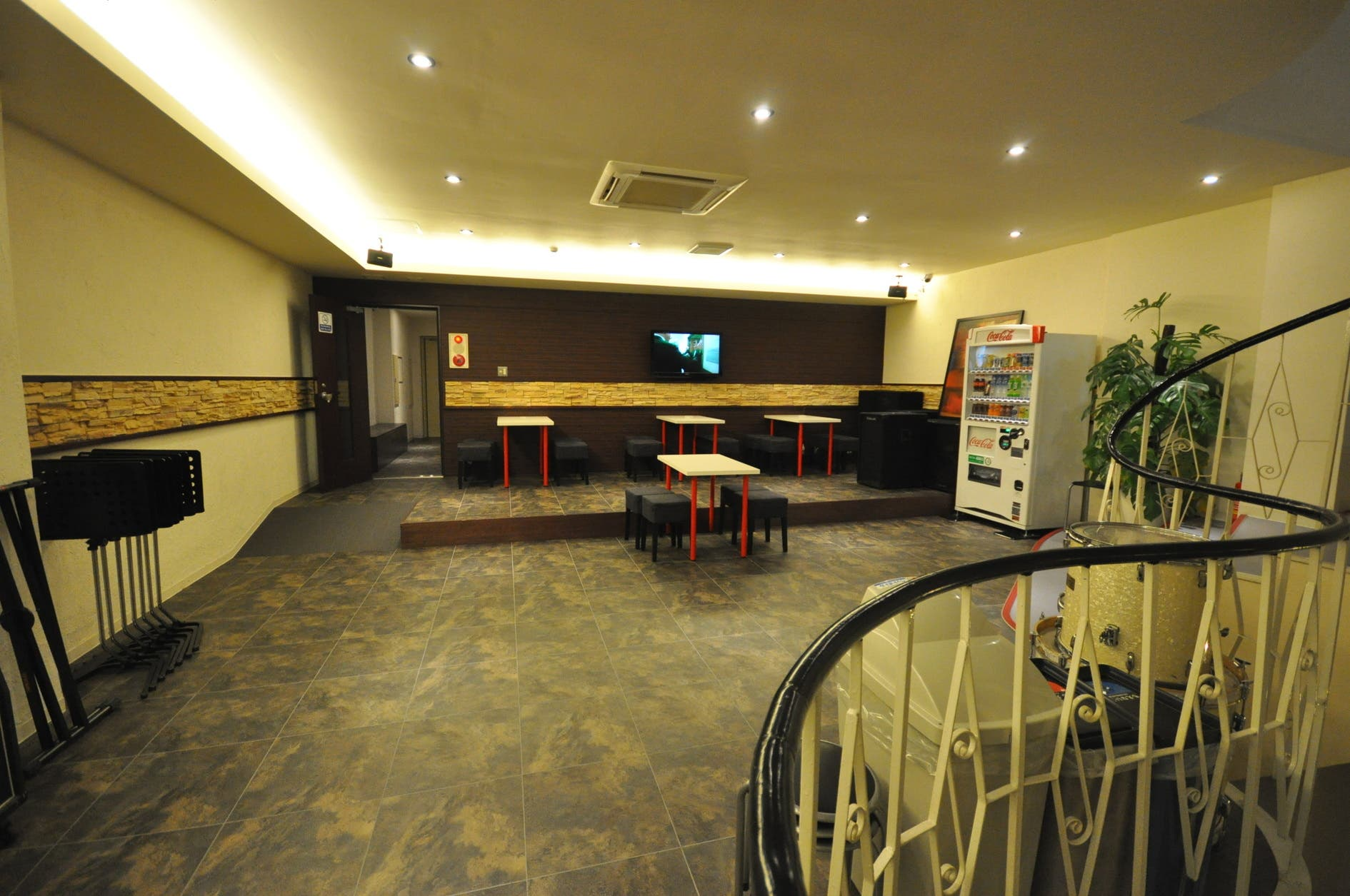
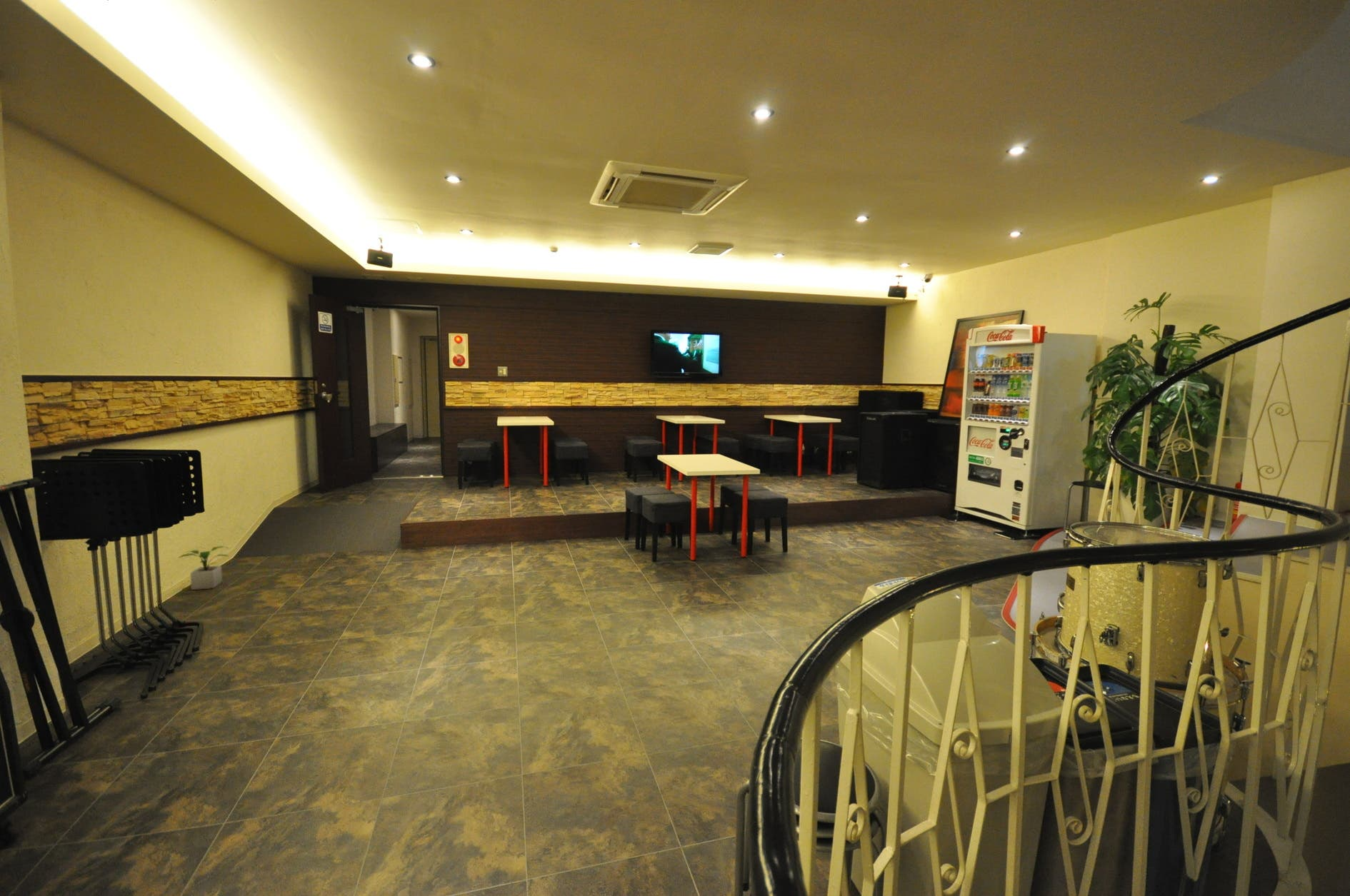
+ potted plant [177,545,230,590]
